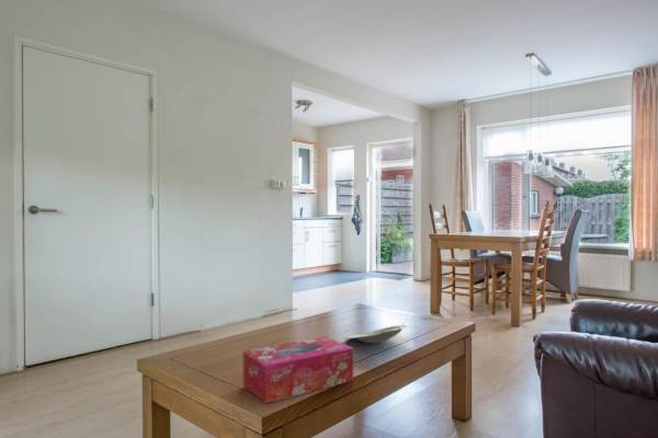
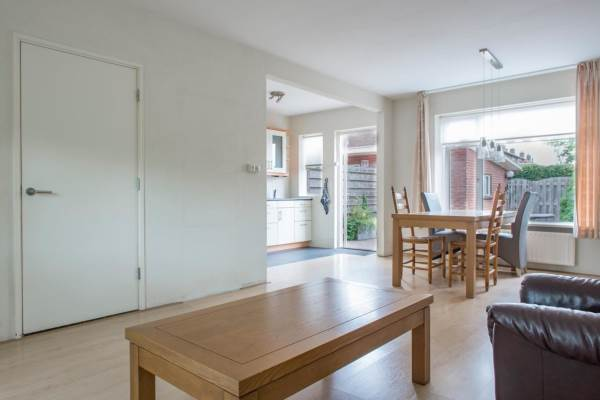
- tissue box [242,335,354,404]
- plate [343,322,415,345]
